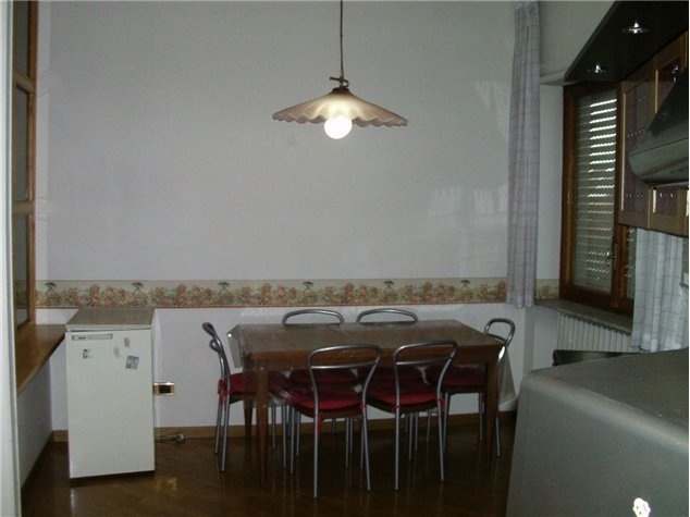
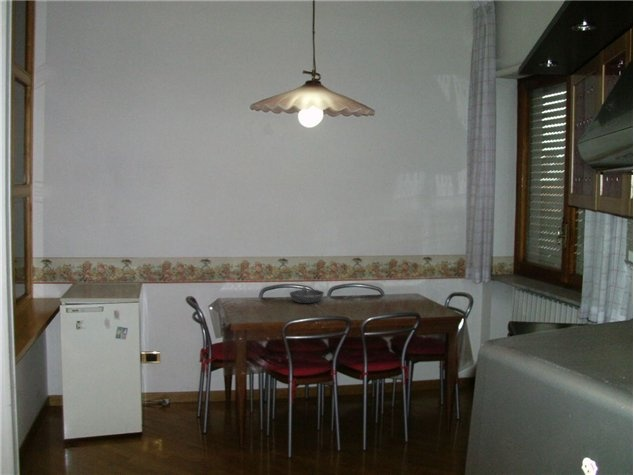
+ bowl [288,286,325,304]
